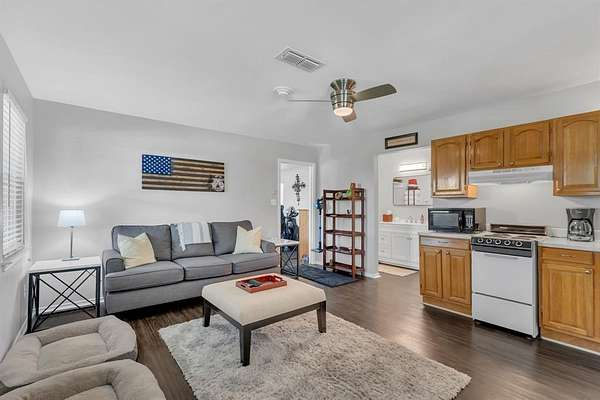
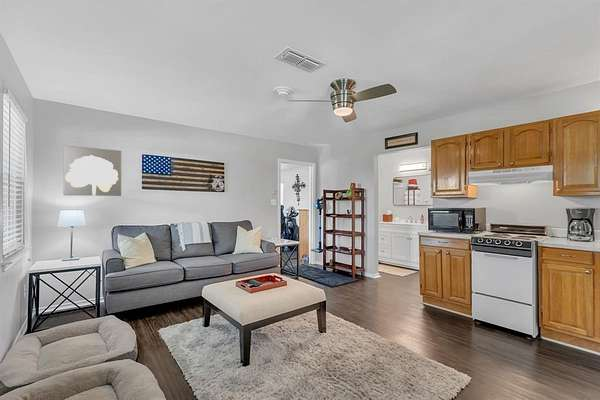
+ wall art [62,145,122,197]
